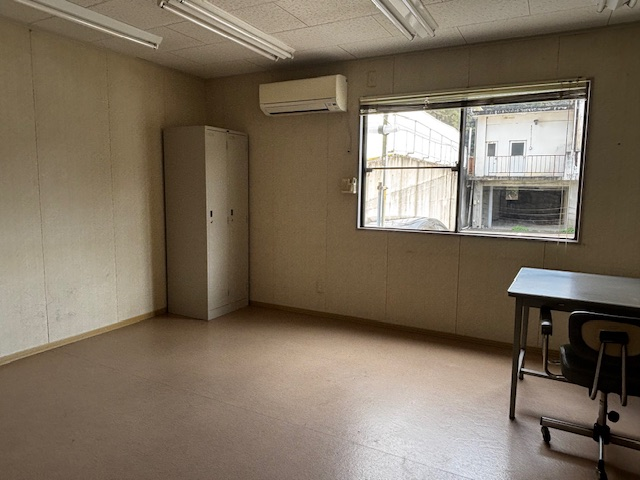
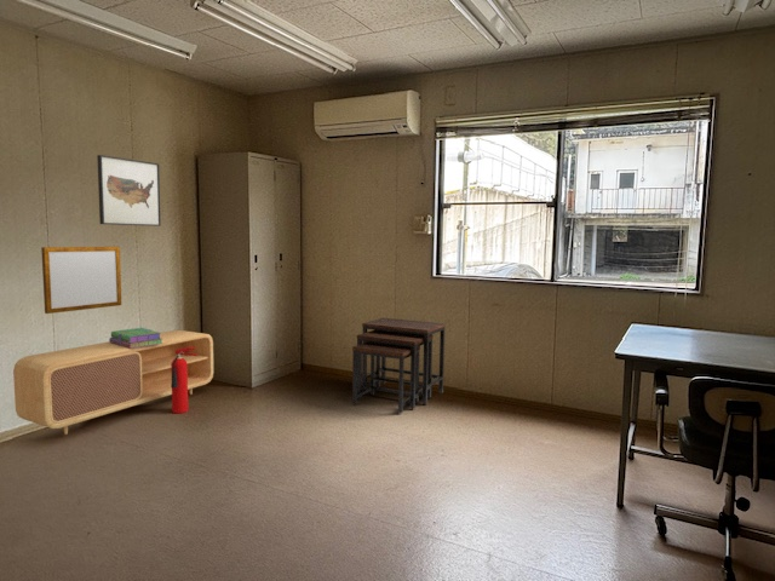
+ fire extinguisher [171,347,196,415]
+ wall art [96,154,162,228]
+ tv stand [12,329,214,436]
+ writing board [40,246,122,315]
+ desk [351,317,447,414]
+ stack of books [108,327,163,349]
